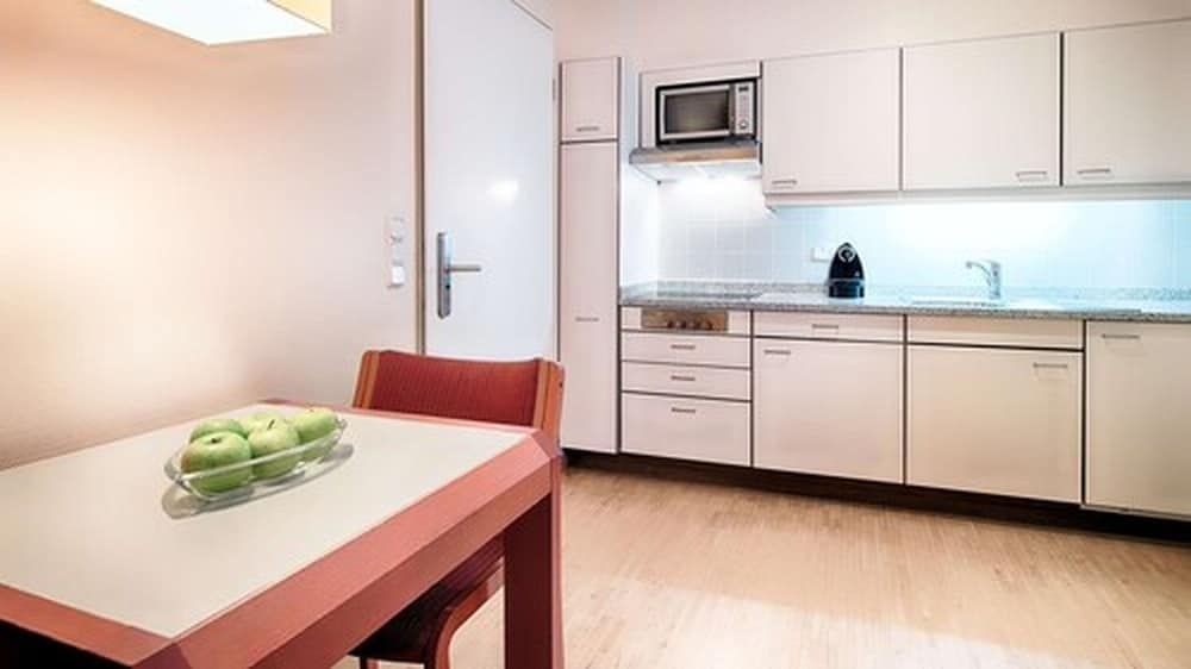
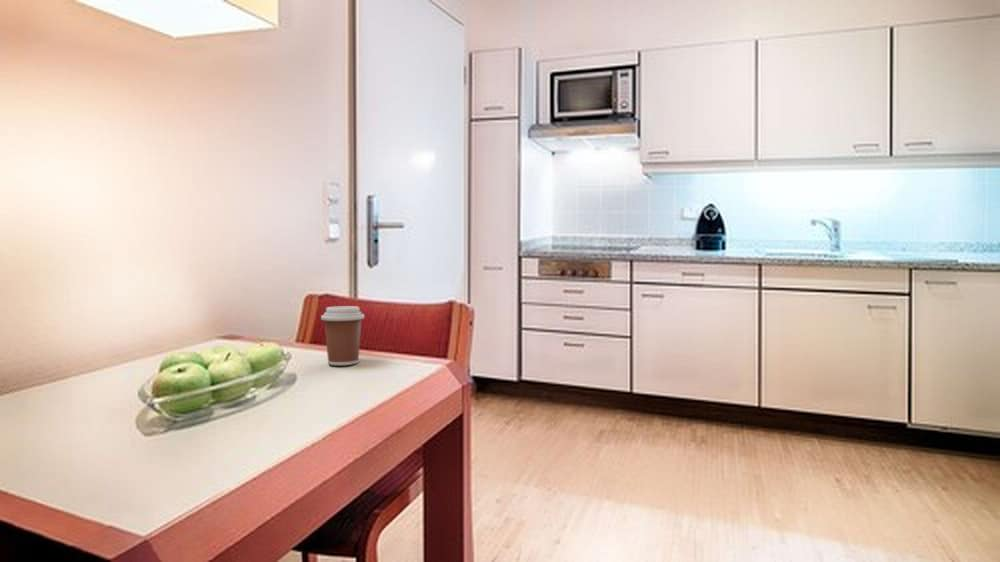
+ coffee cup [320,305,365,366]
